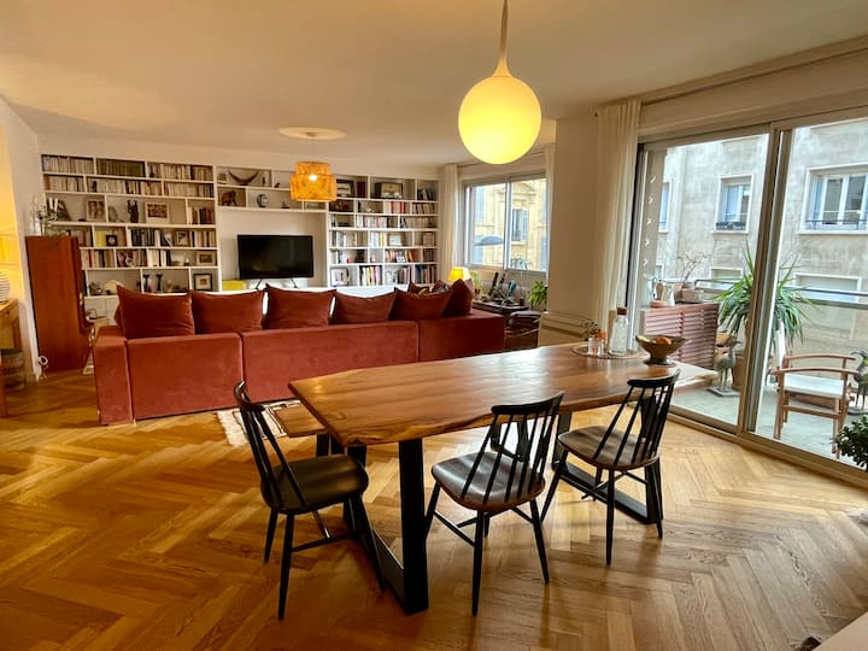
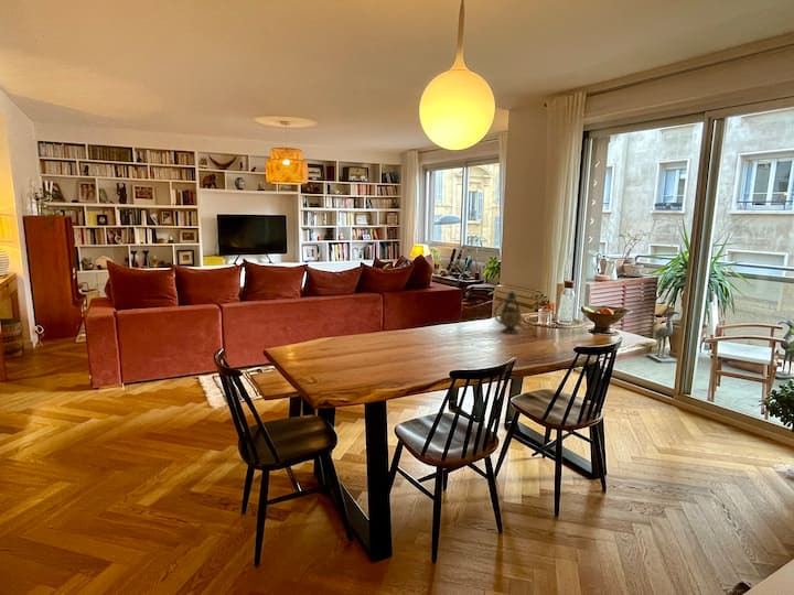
+ teapot [493,290,534,335]
